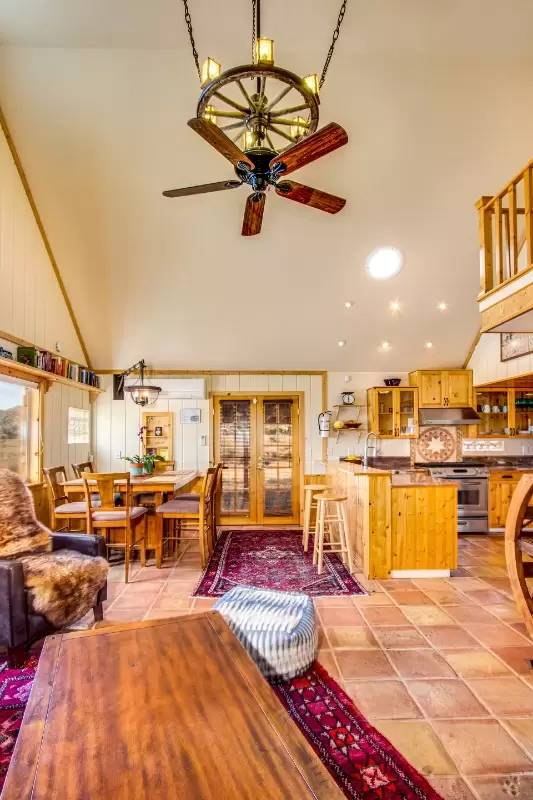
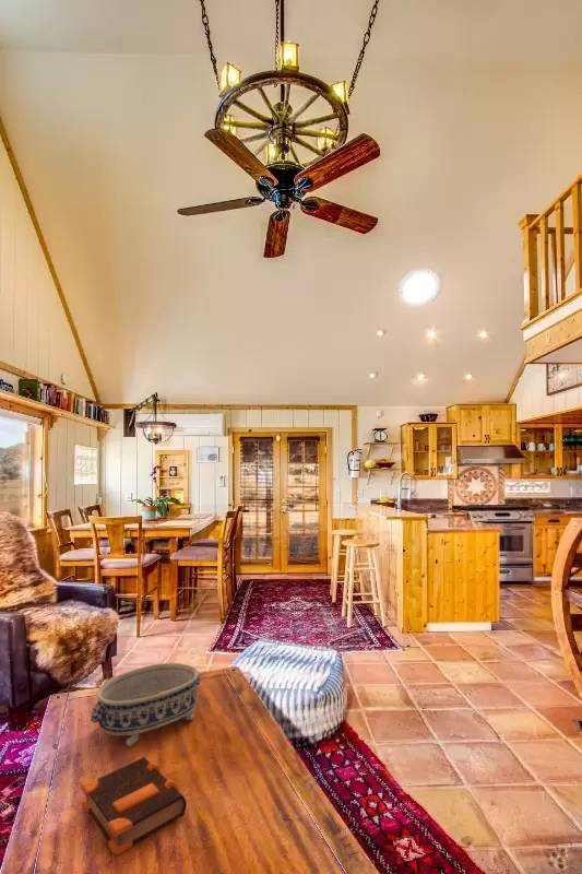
+ decorative bowl [90,662,201,747]
+ bible [80,756,188,858]
